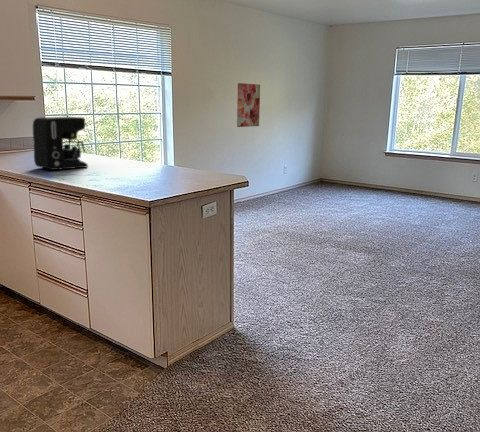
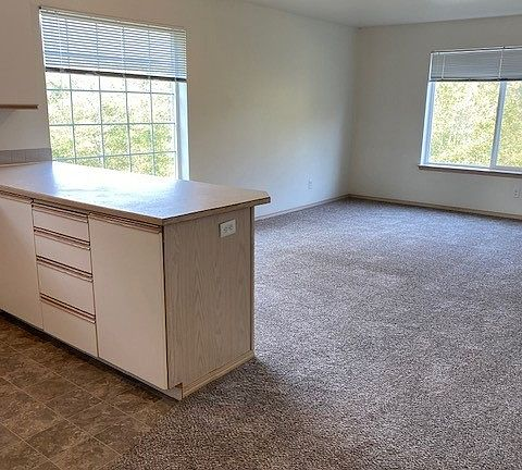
- wall art [236,82,261,128]
- coffee maker [32,116,89,171]
